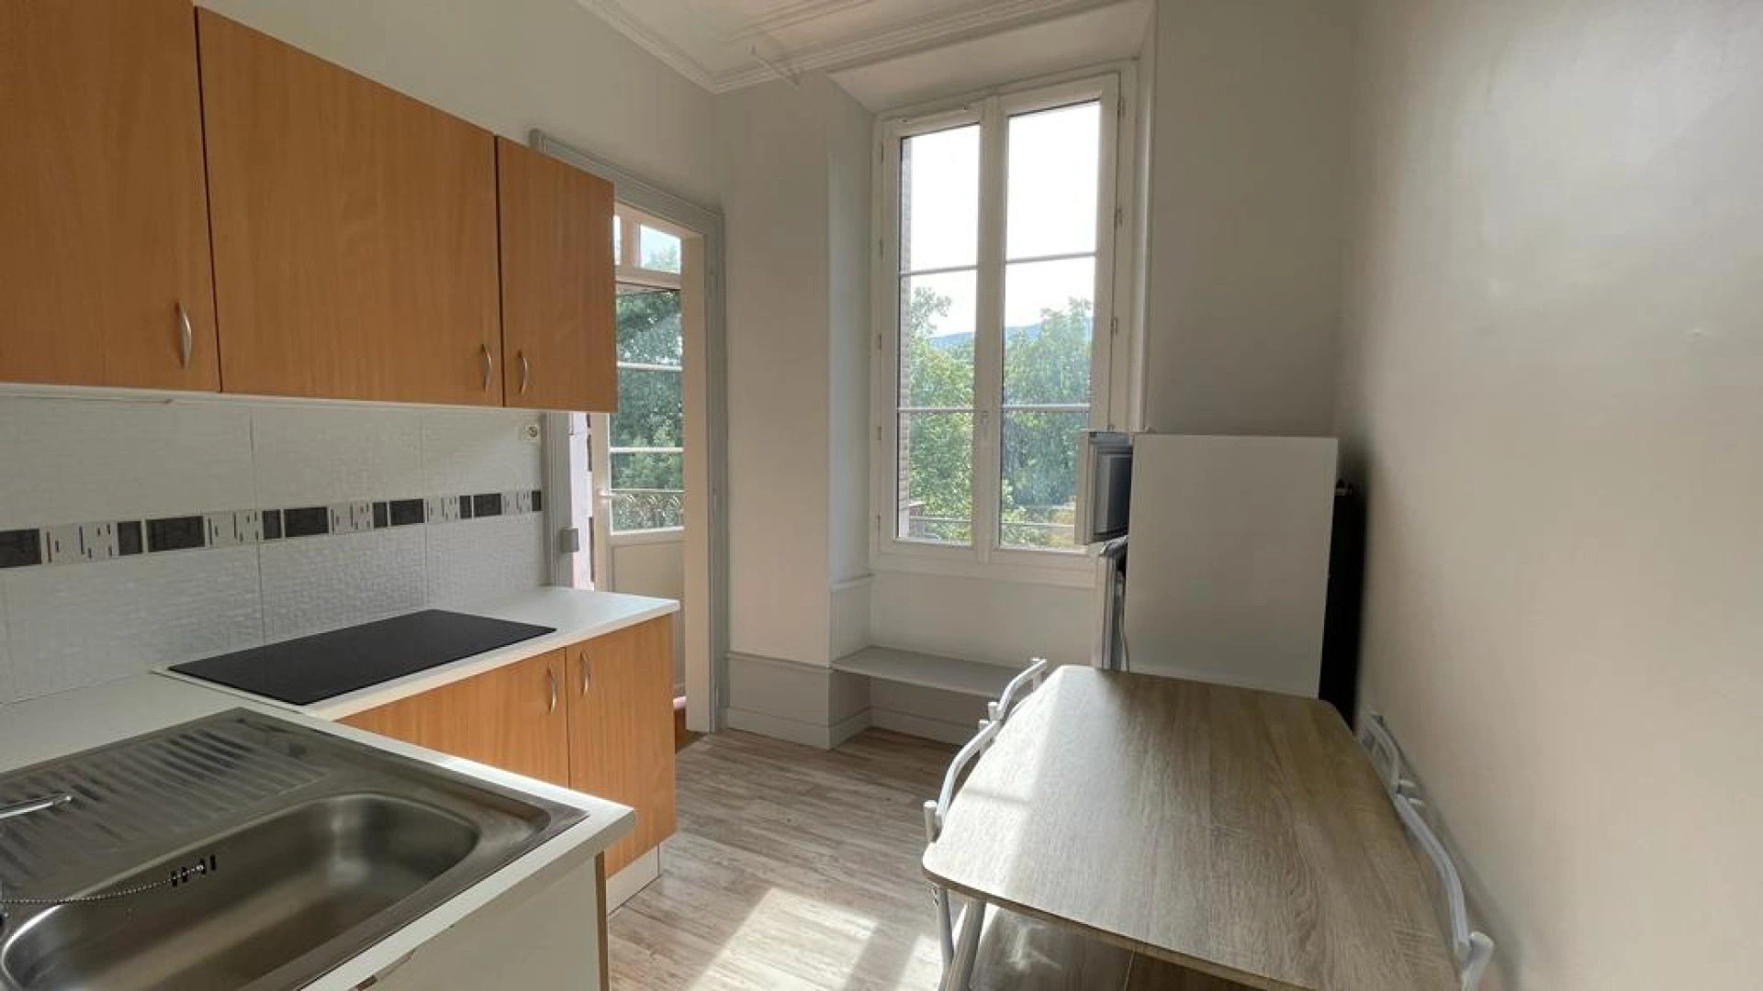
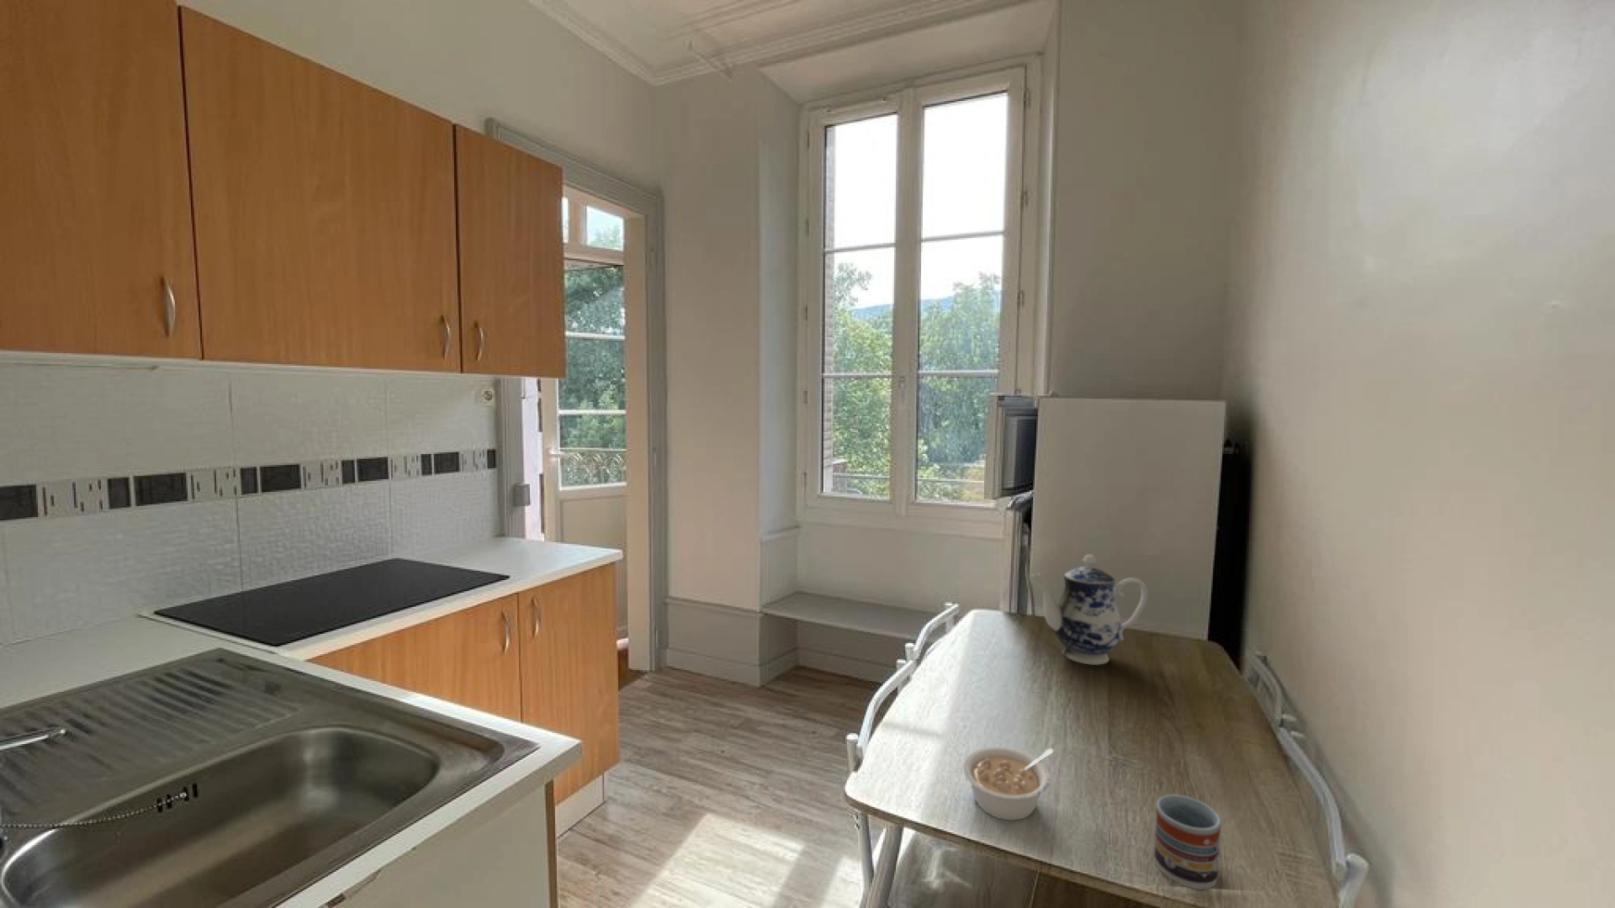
+ cup [1154,794,1222,890]
+ teapot [1030,554,1148,666]
+ legume [963,746,1056,822]
